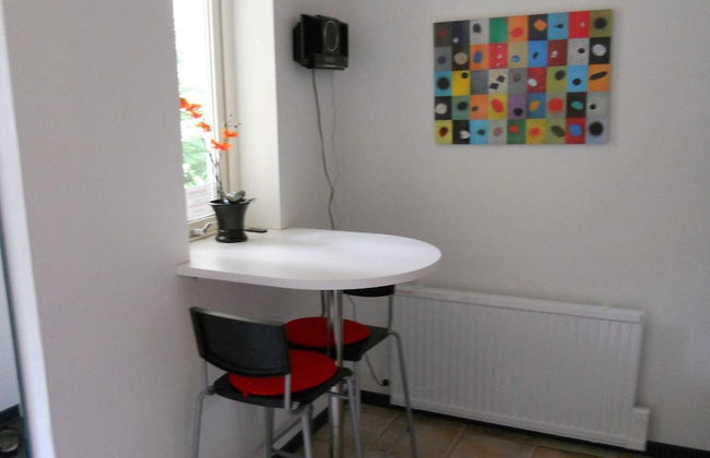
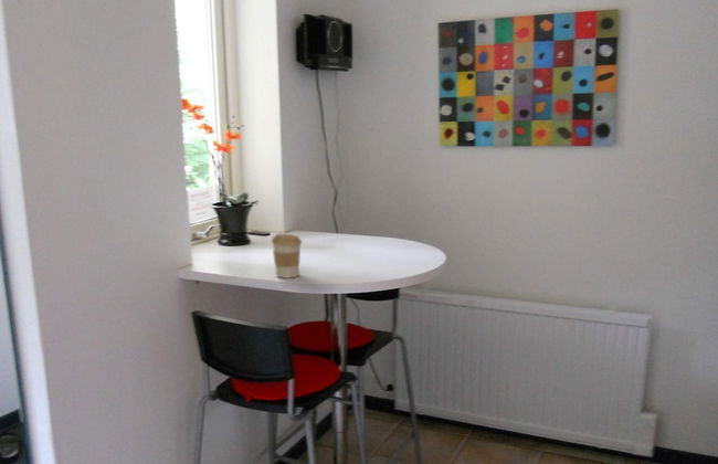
+ coffee cup [271,233,303,280]
